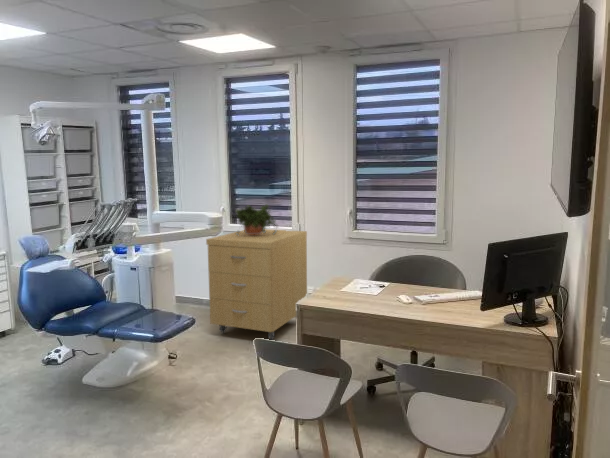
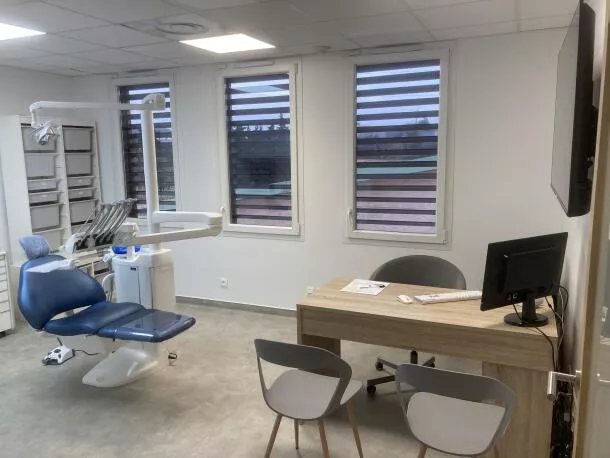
- potted plant [234,203,280,236]
- storage cabinet [205,228,308,340]
